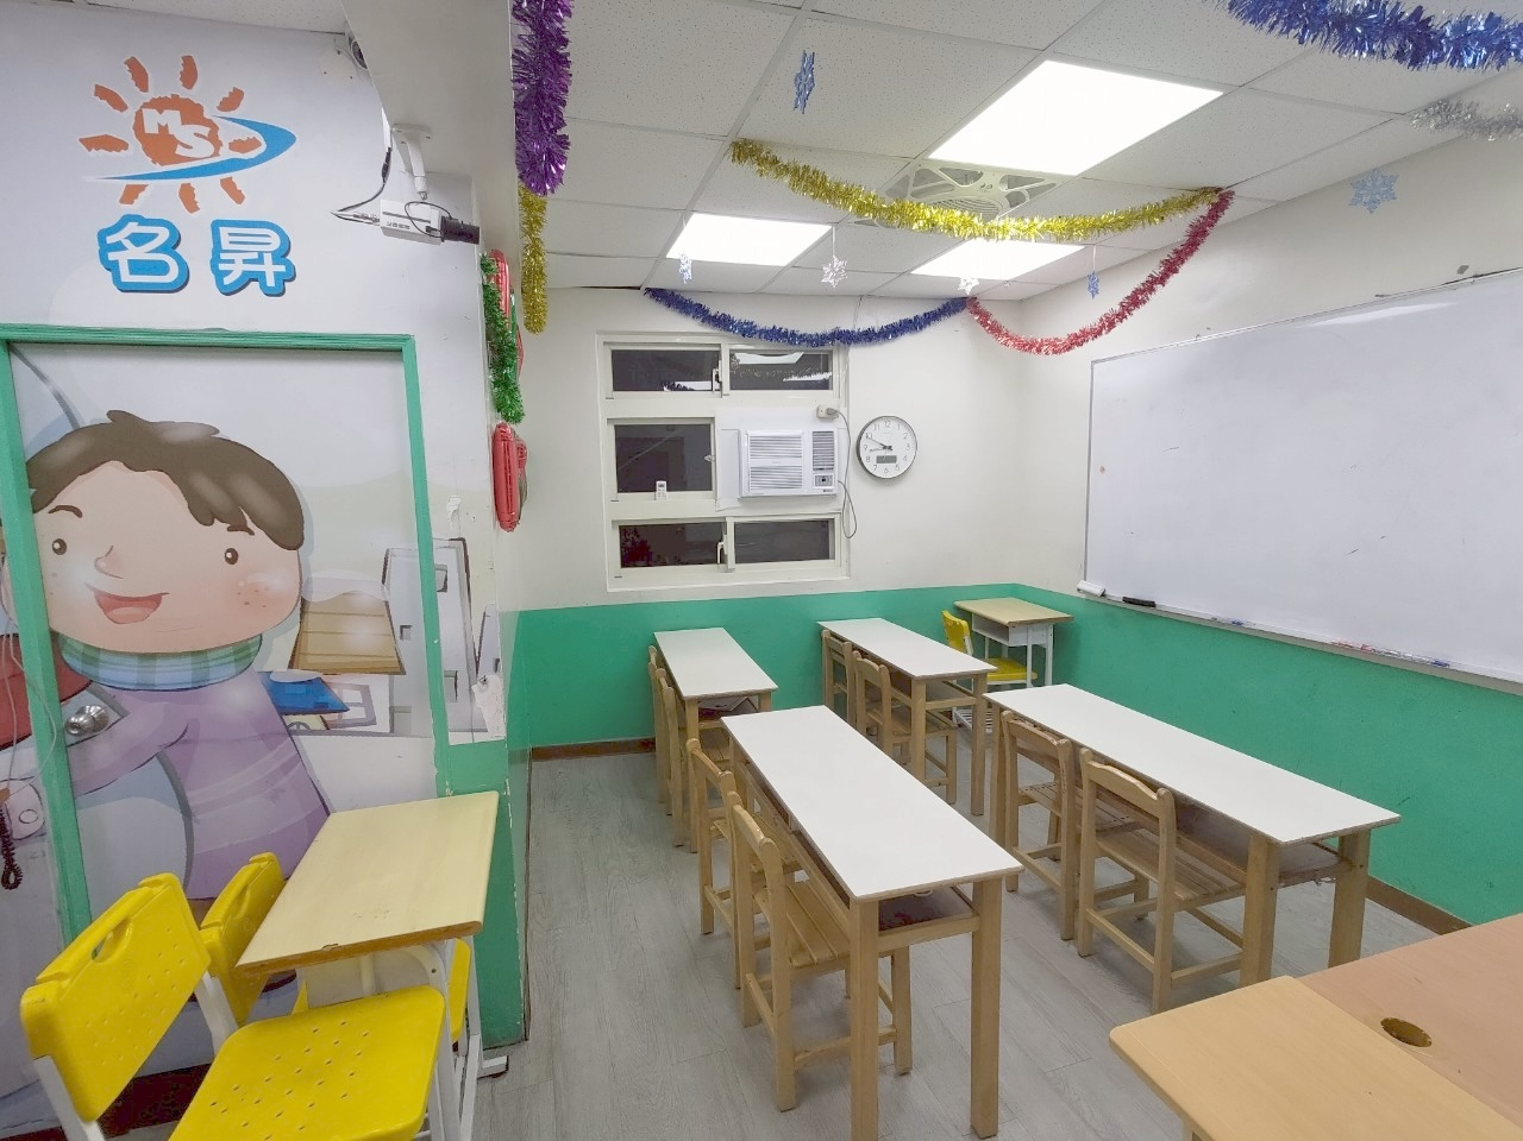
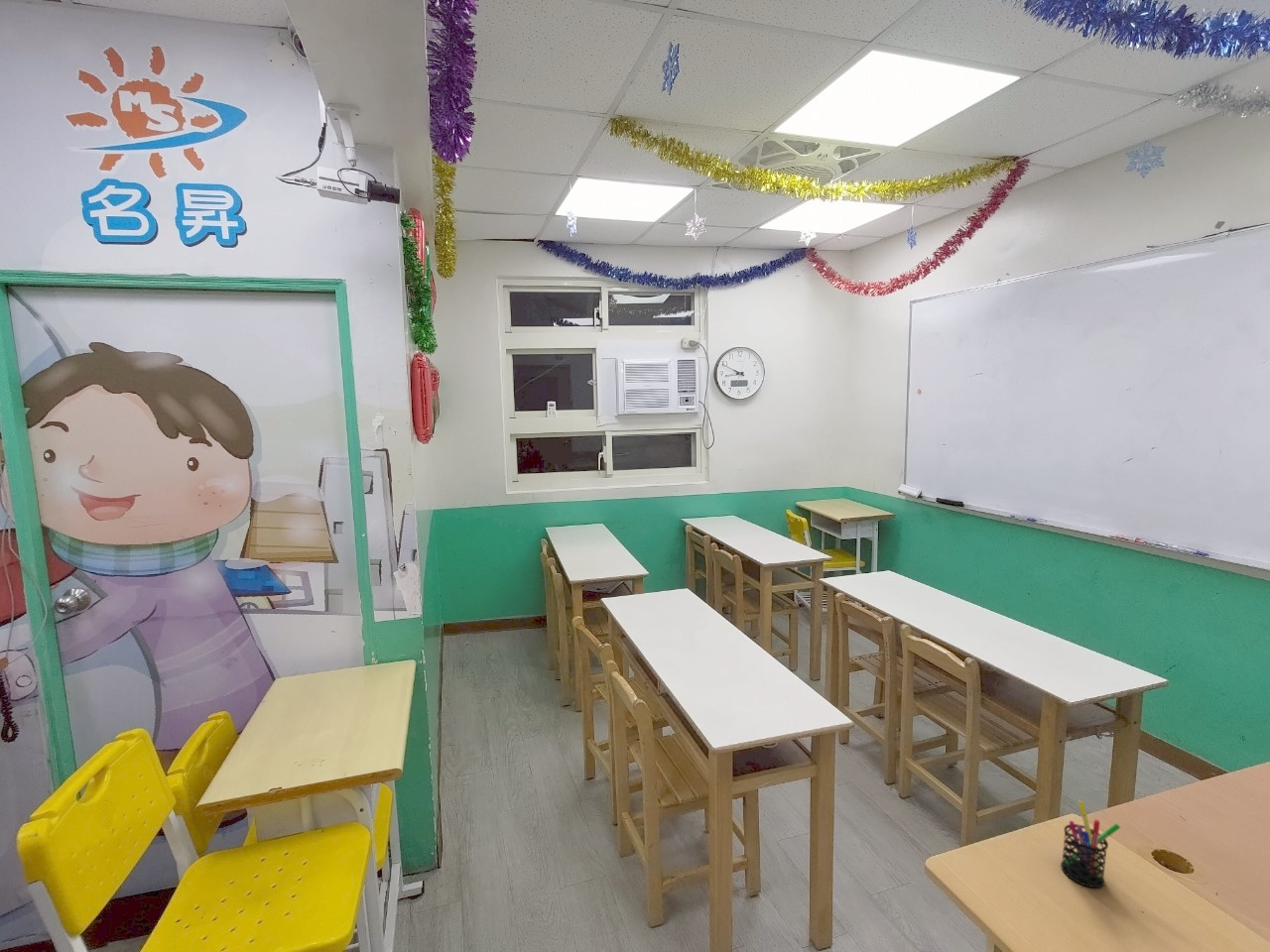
+ pen holder [1060,800,1121,889]
